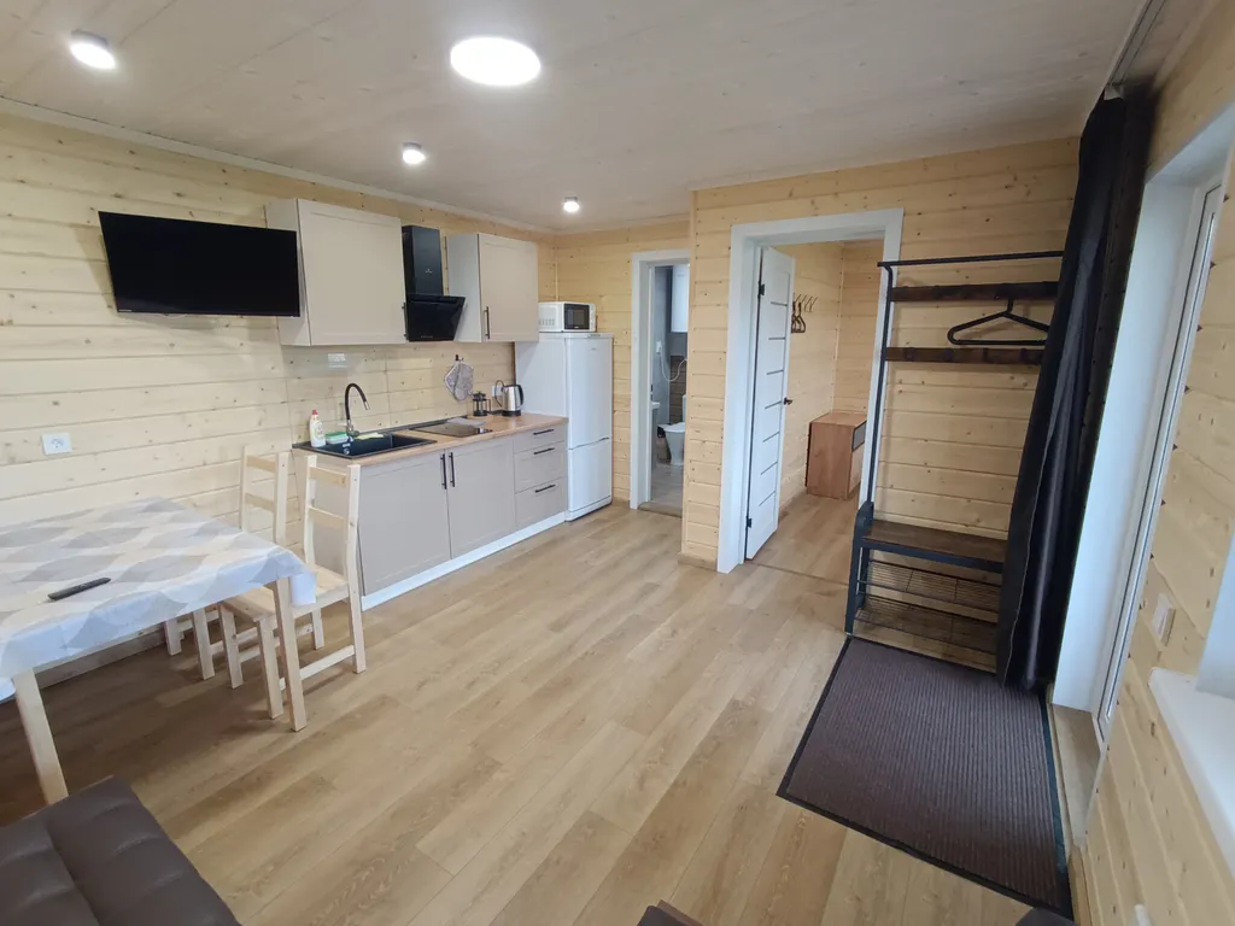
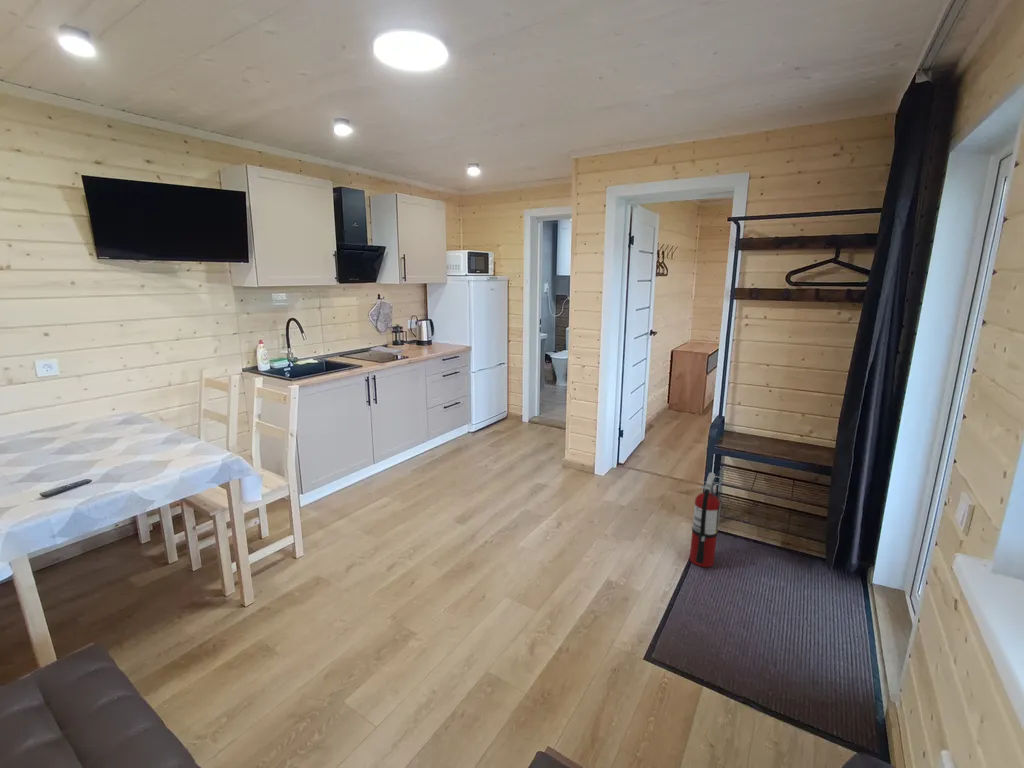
+ fire extinguisher [689,472,723,568]
